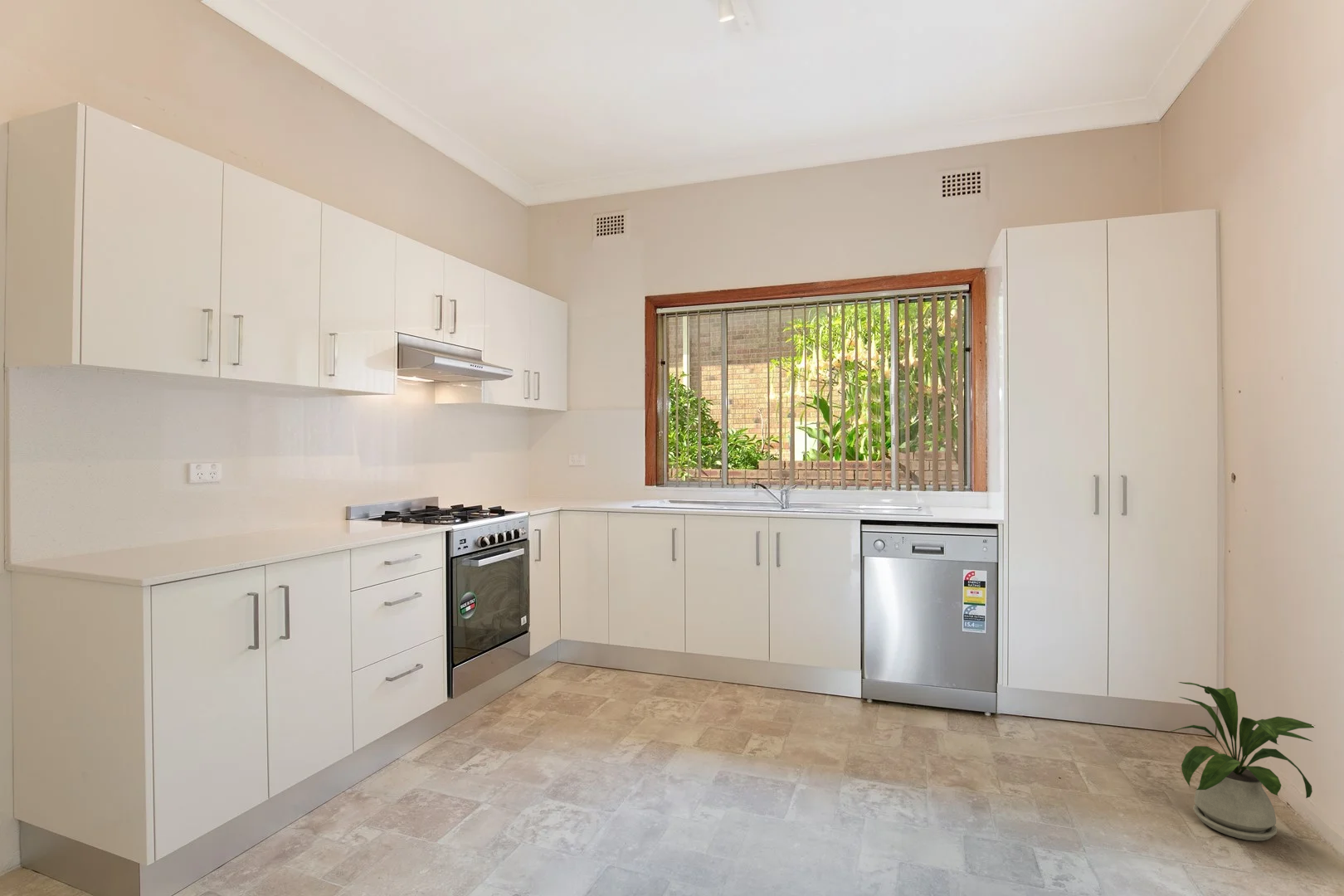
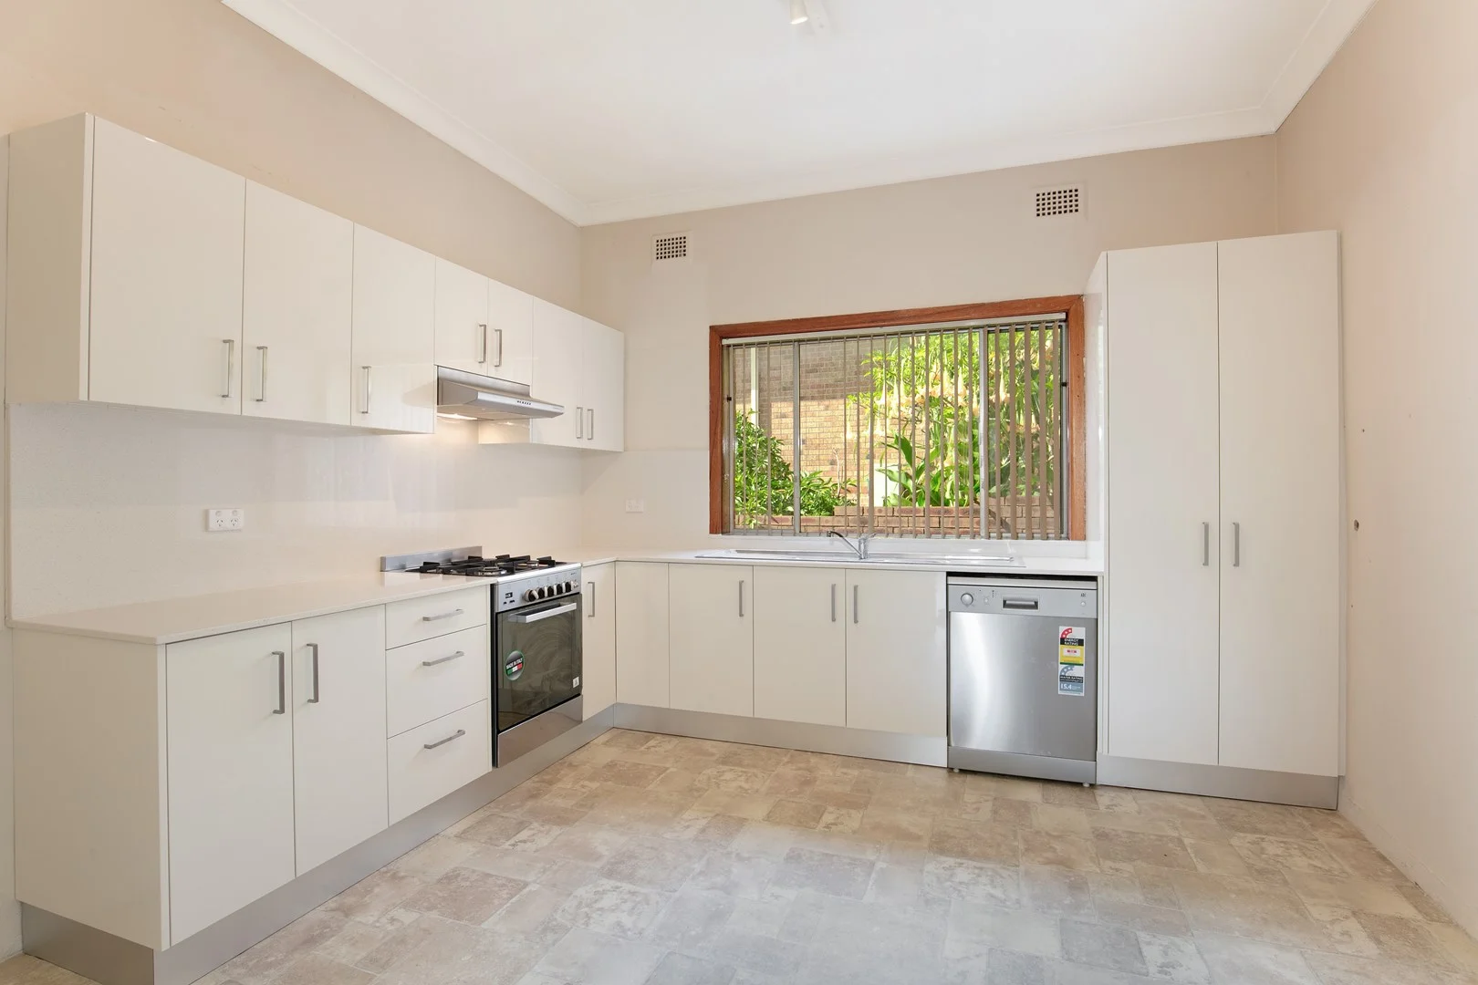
- house plant [1170,681,1314,842]
